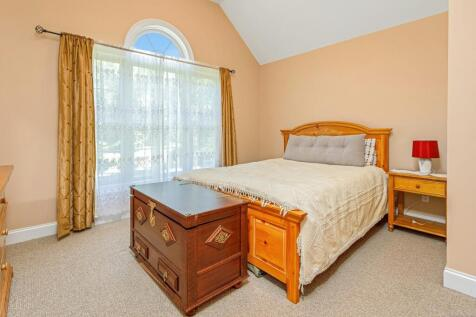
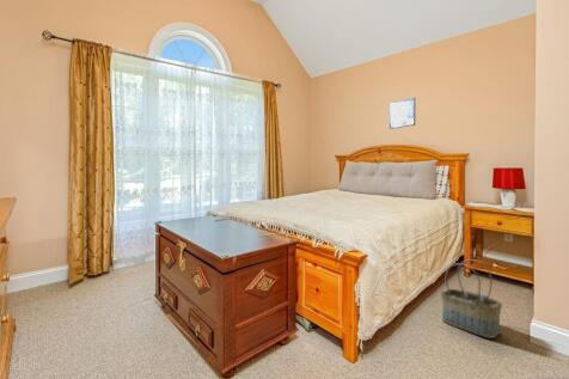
+ basket [440,258,503,340]
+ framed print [388,97,416,130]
